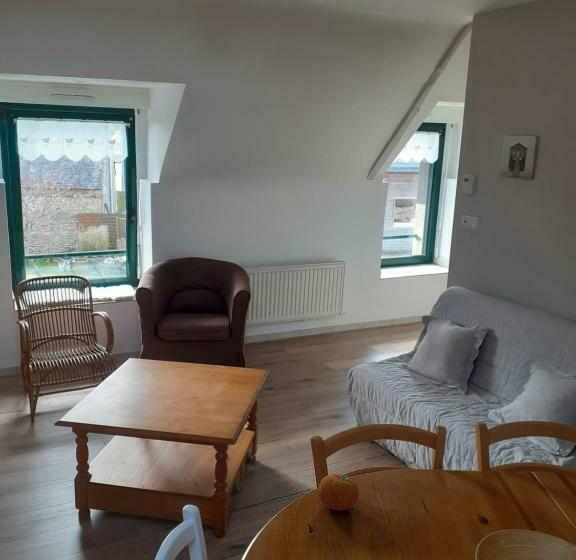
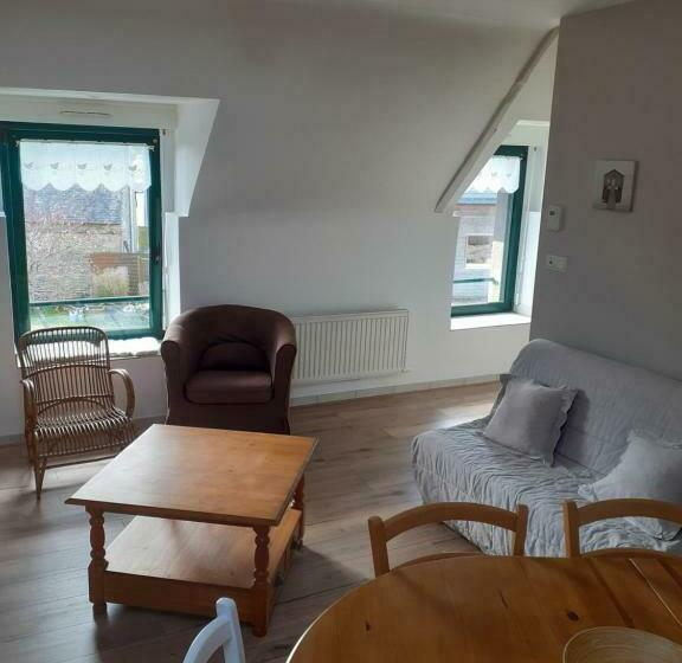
- fruit [317,473,360,512]
